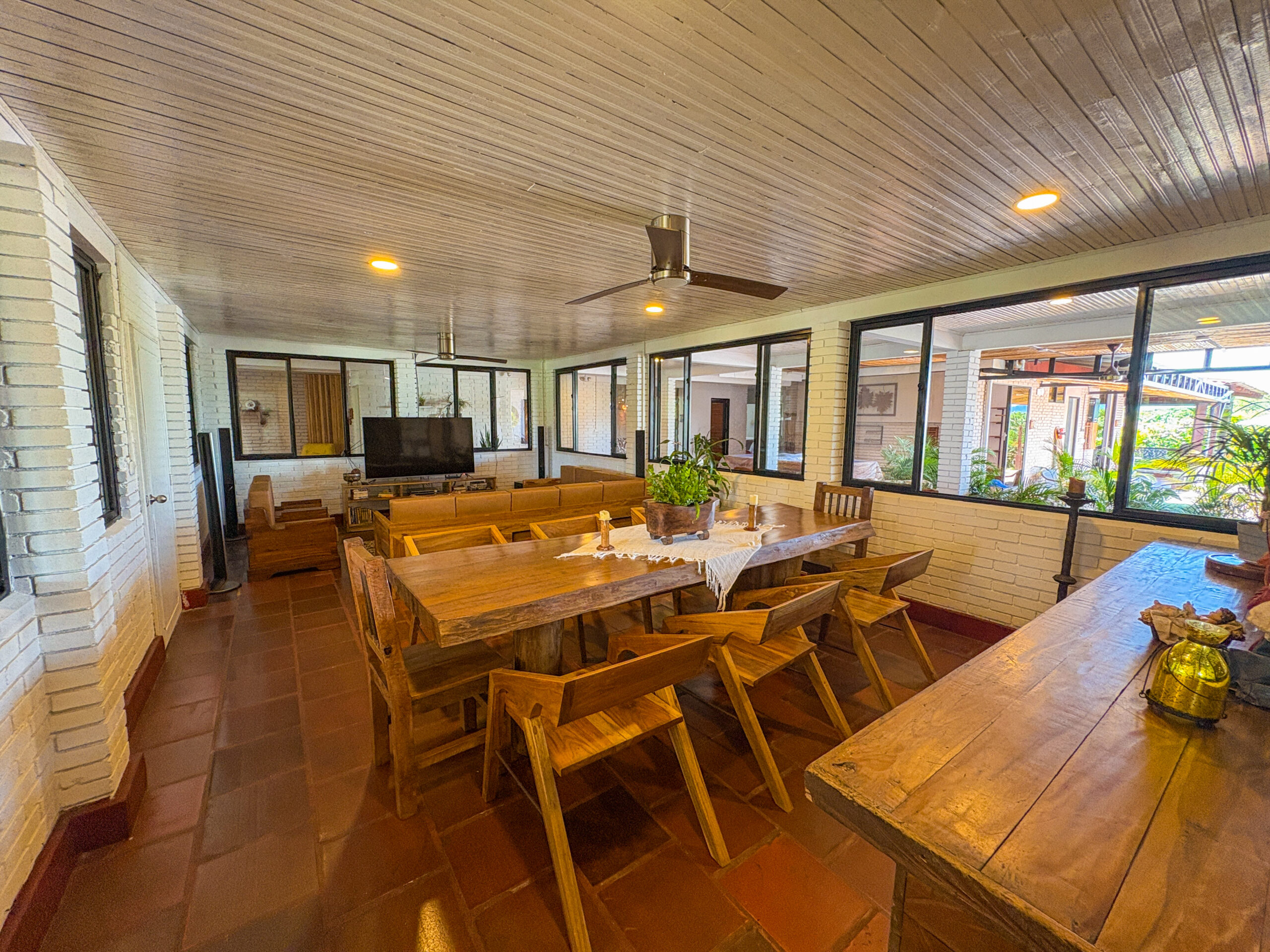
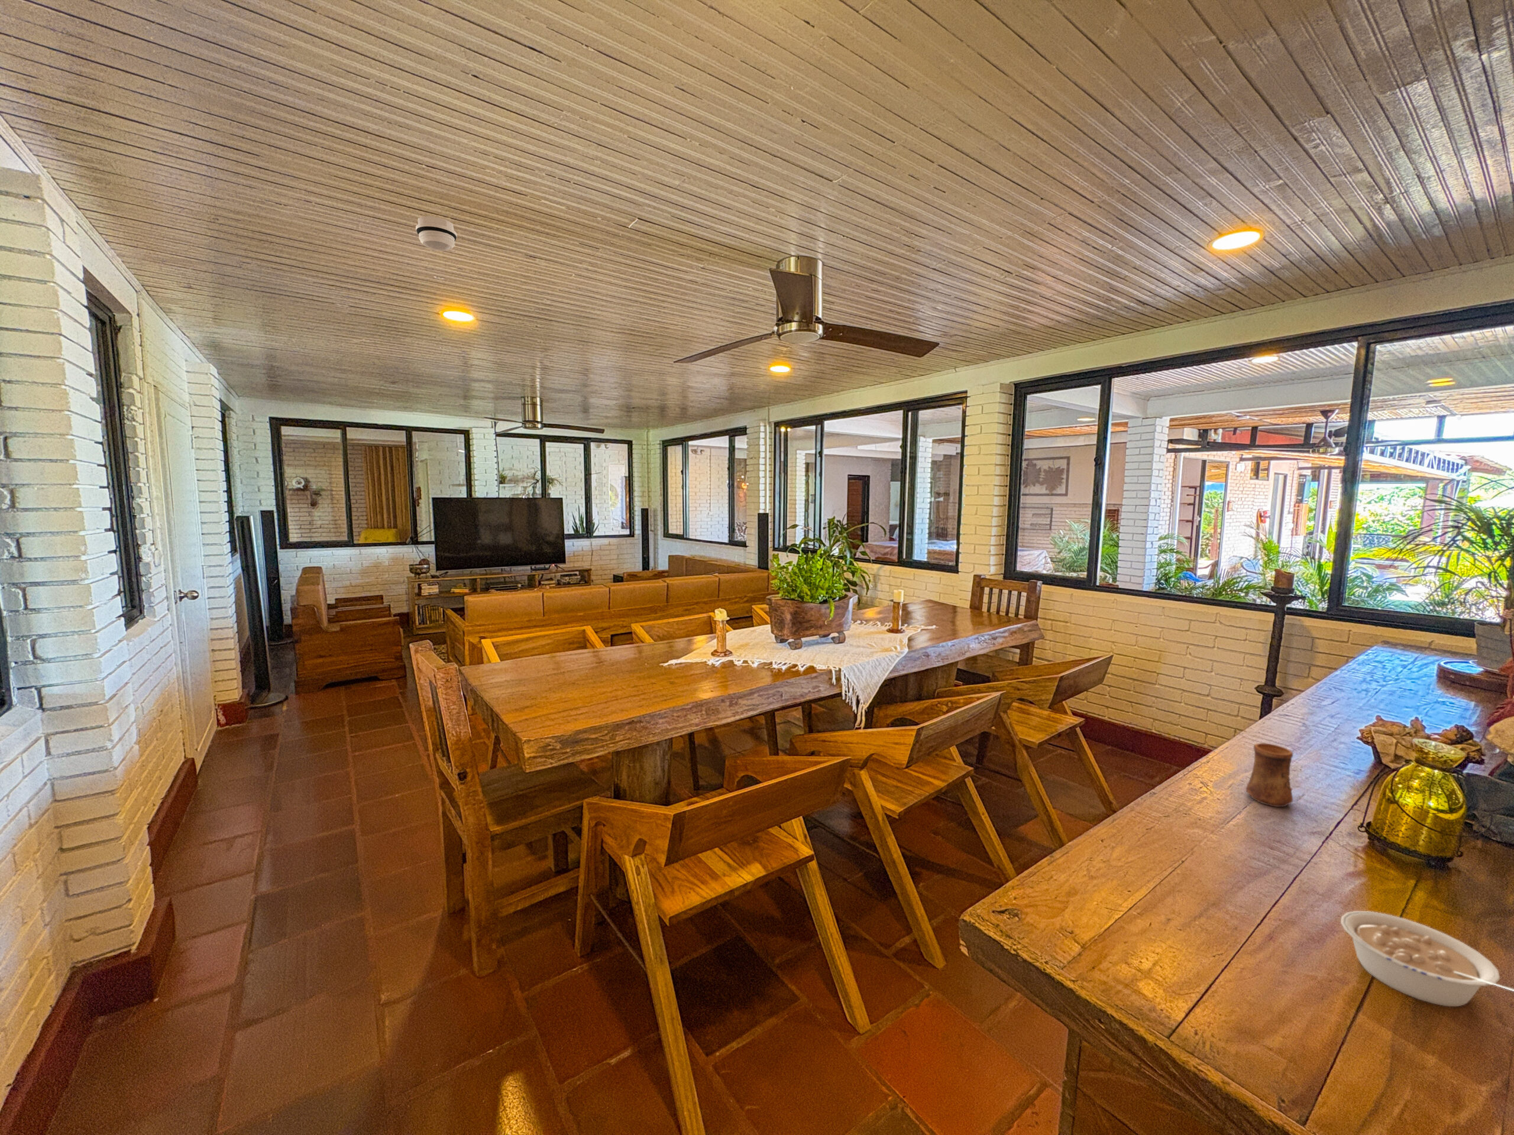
+ legume [1340,911,1514,1007]
+ smoke detector [415,216,458,252]
+ cup [1246,743,1293,807]
